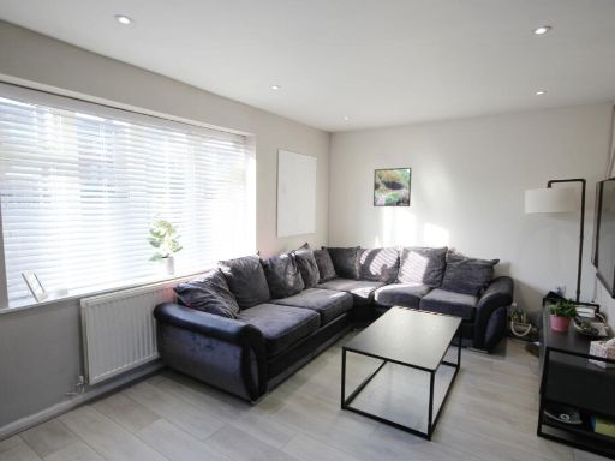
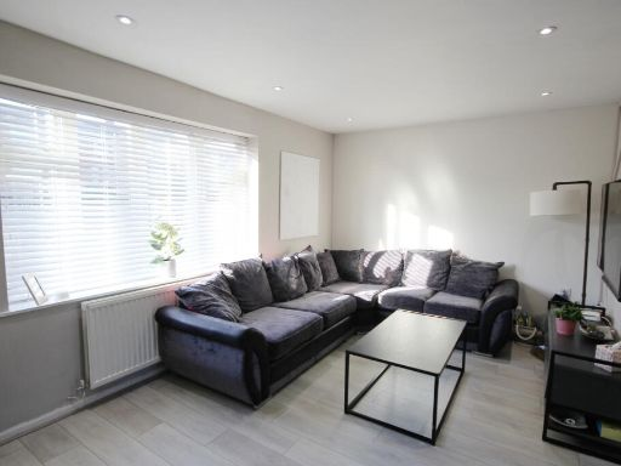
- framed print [372,167,412,208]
